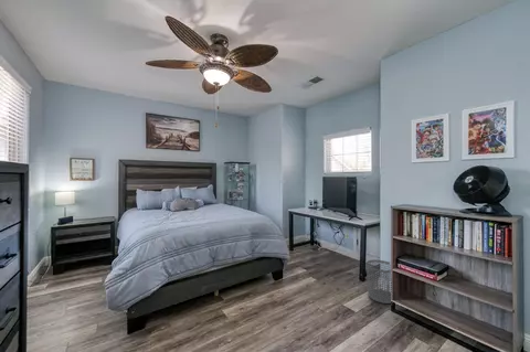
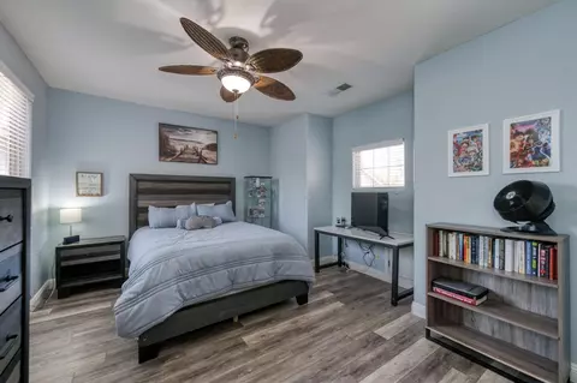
- waste bin [365,259,392,305]
